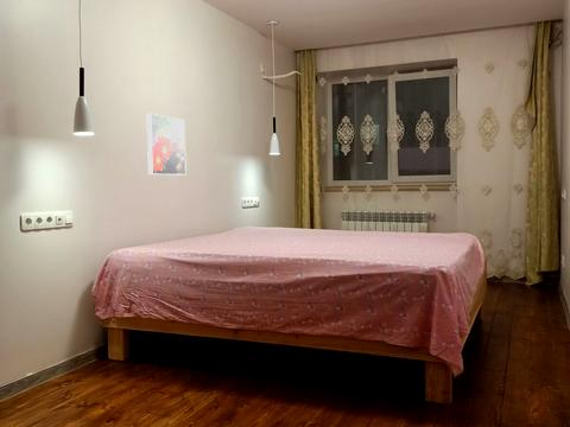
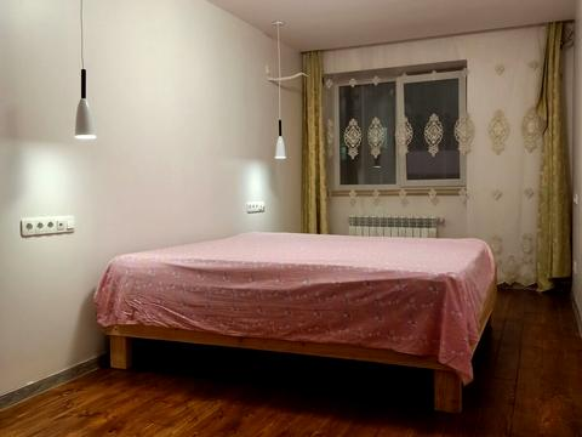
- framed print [146,113,188,176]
